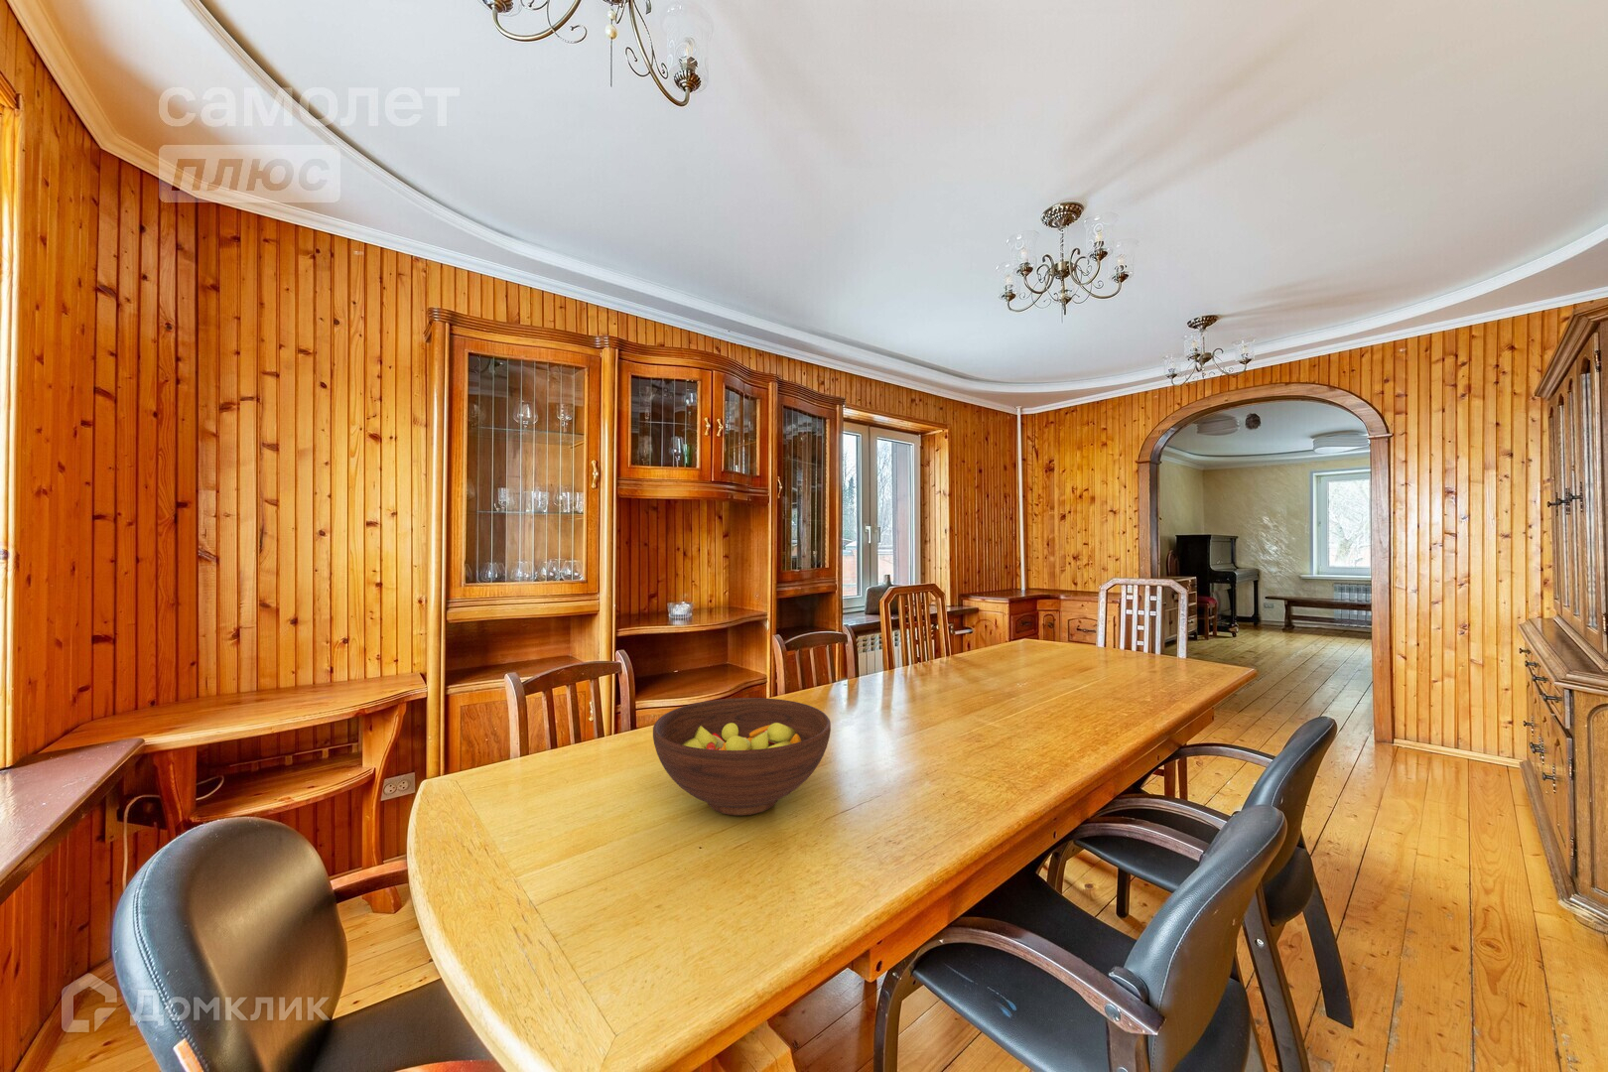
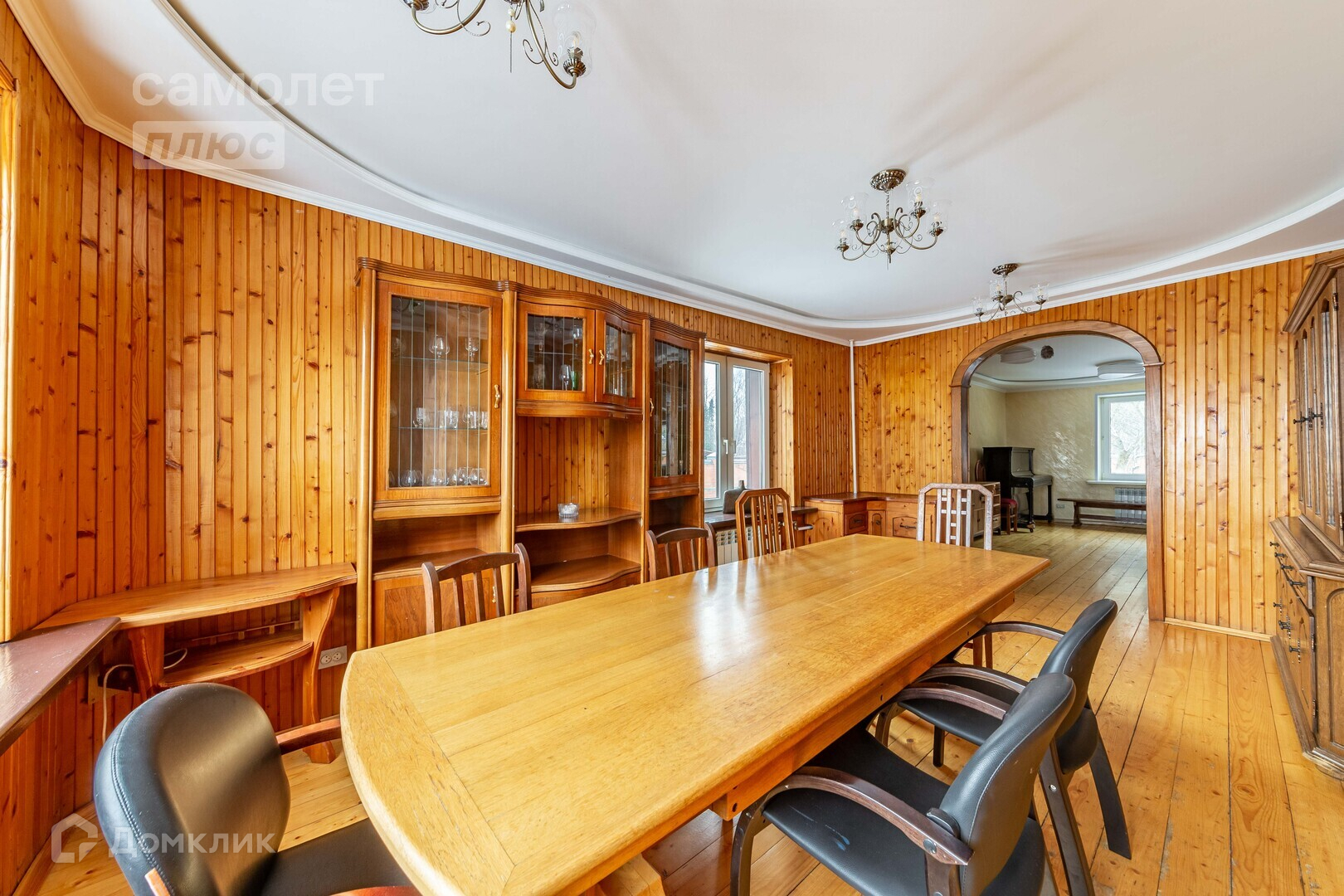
- fruit bowl [652,696,832,816]
